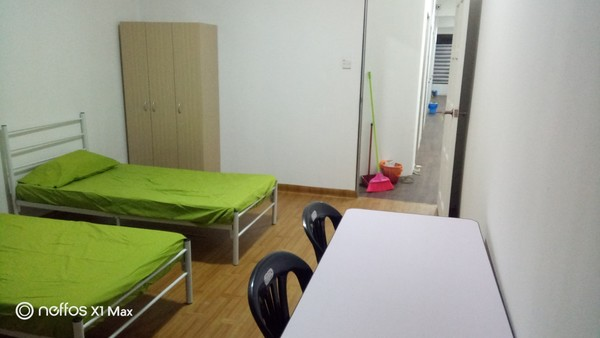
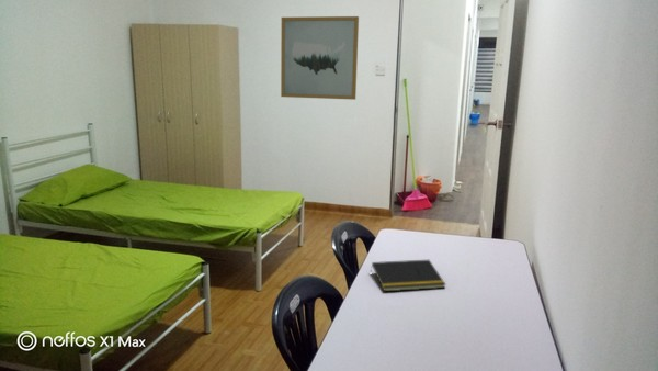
+ wall art [280,15,360,101]
+ notepad [370,259,447,292]
